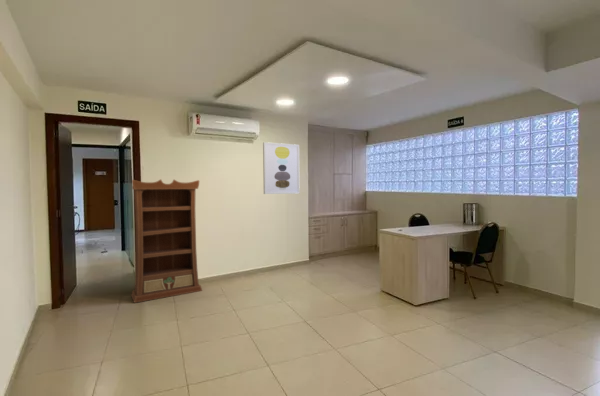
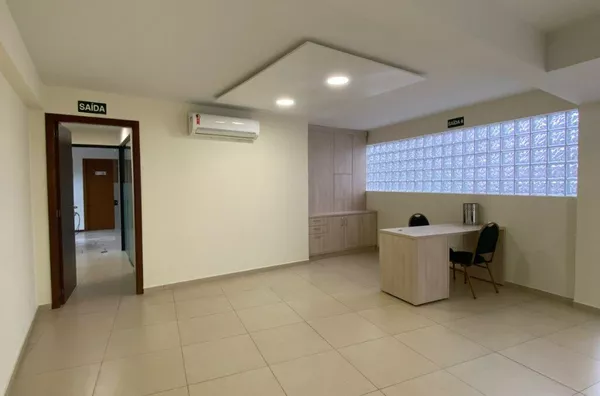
- bookcase [130,179,203,304]
- wall art [262,141,301,195]
